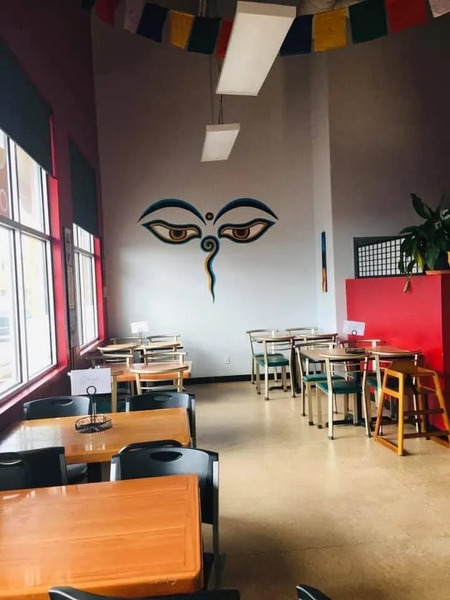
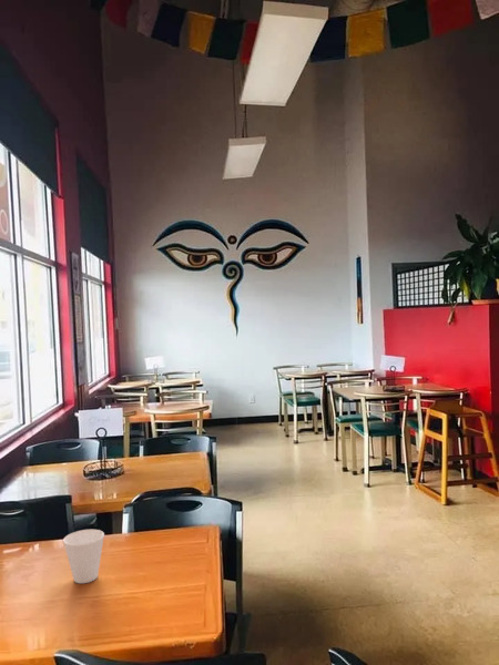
+ cup [62,529,105,584]
